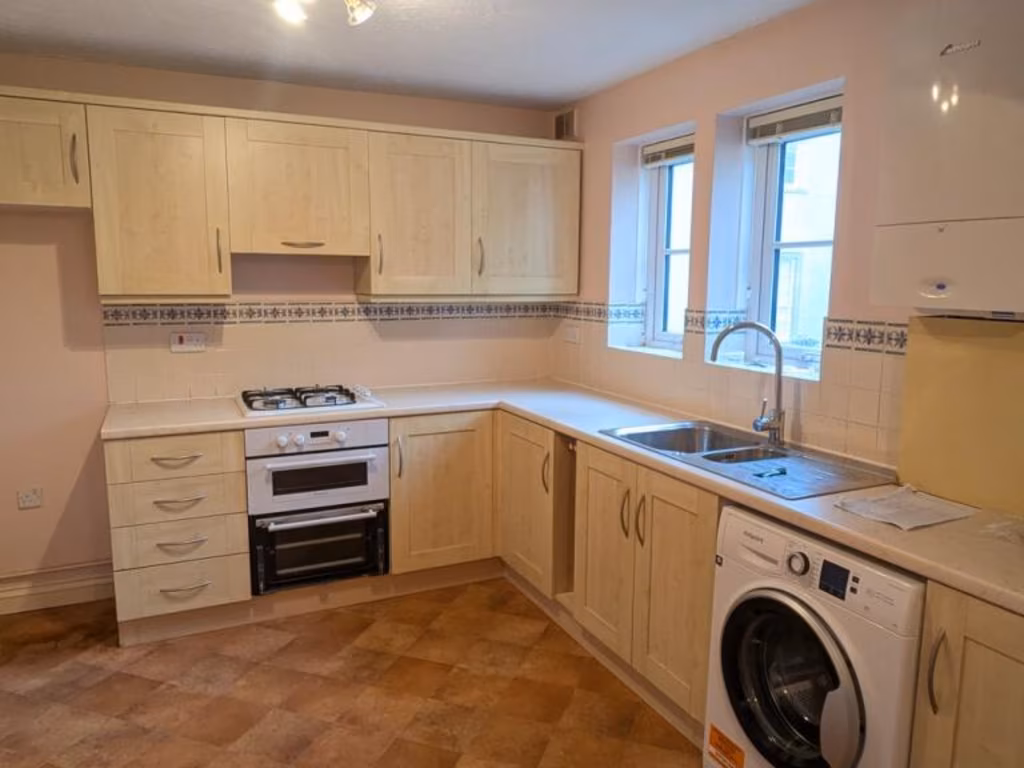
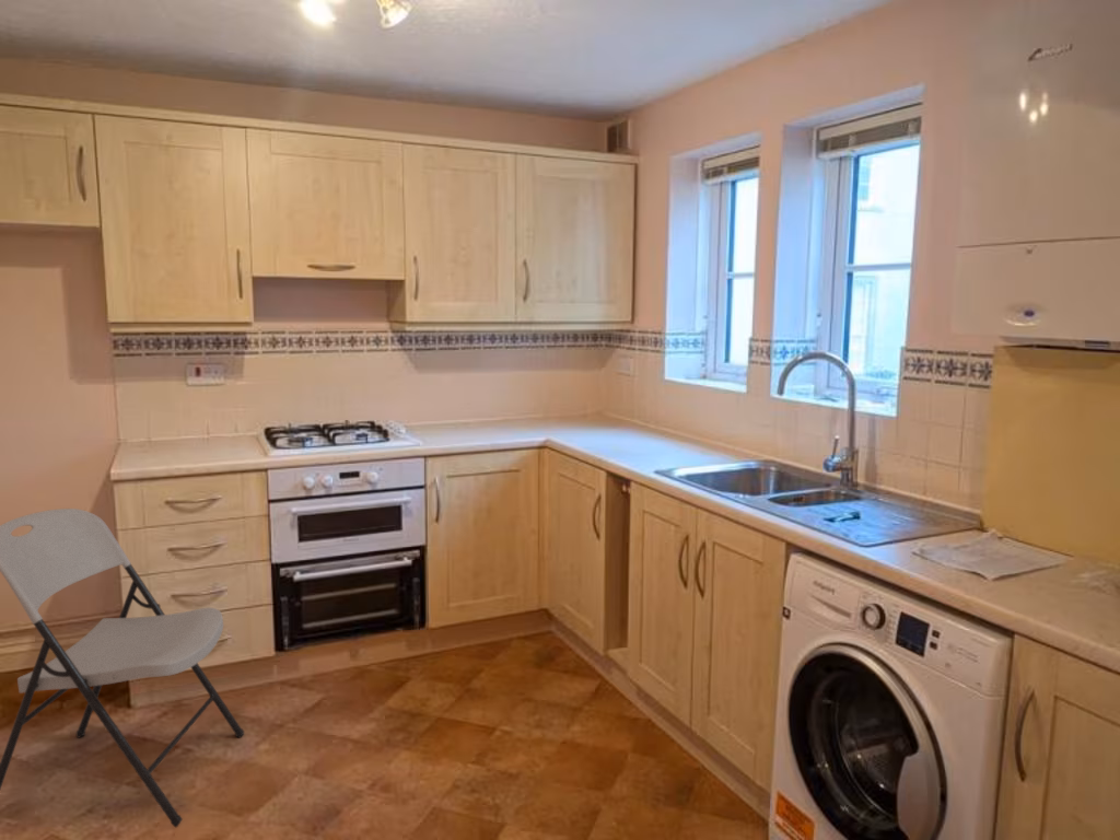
+ chair [0,508,245,828]
